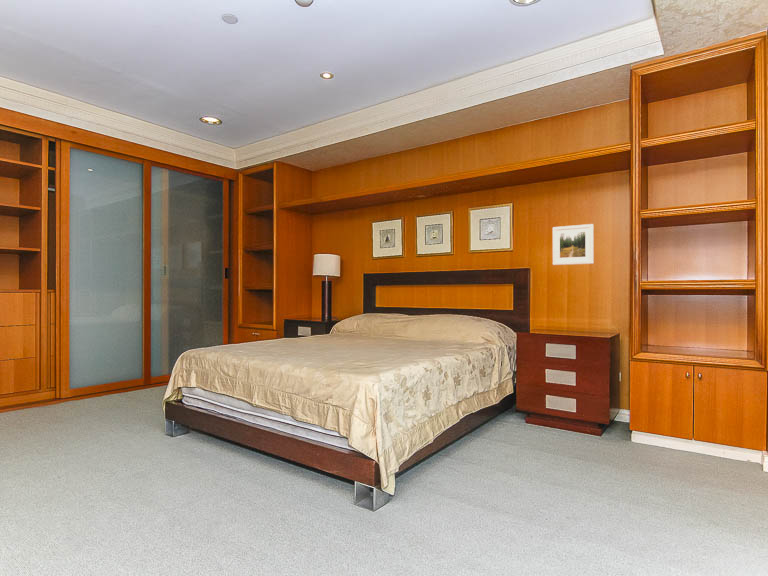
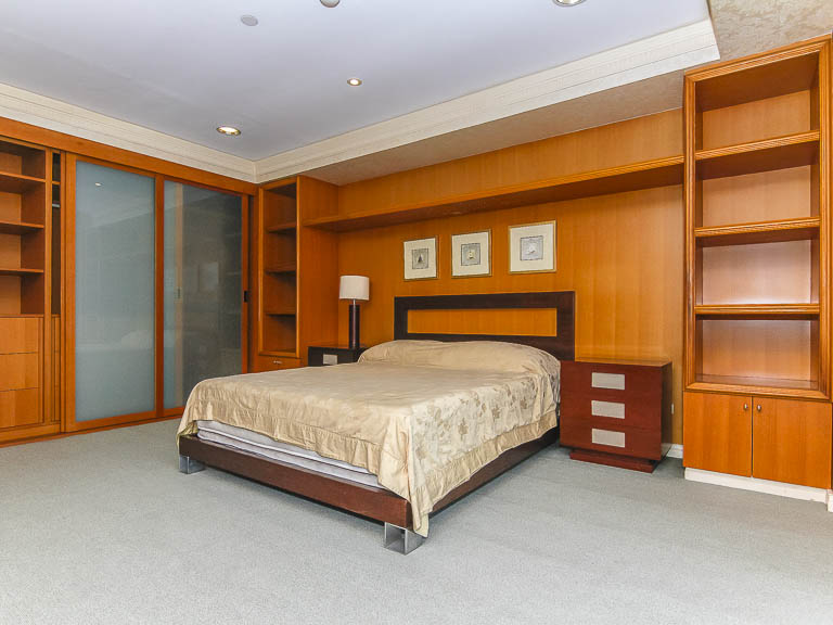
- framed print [552,223,595,266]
